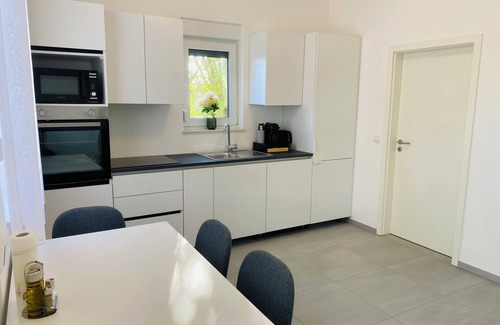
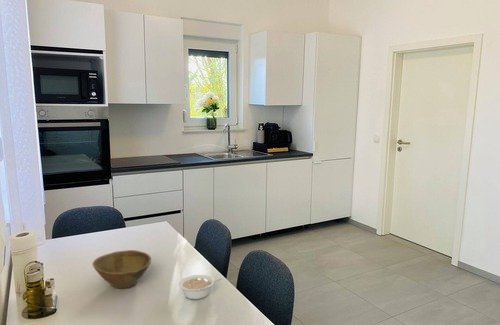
+ legume [178,274,223,300]
+ bowl [92,249,152,289]
